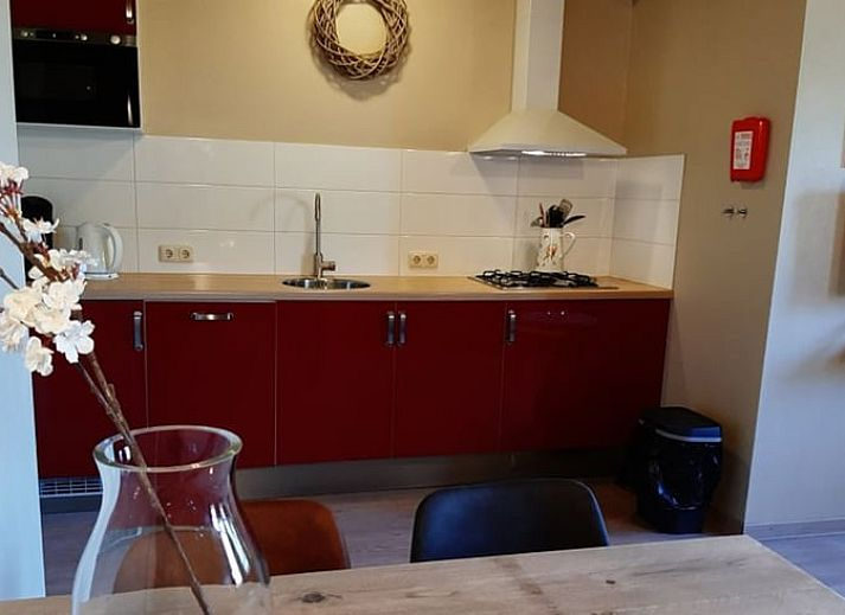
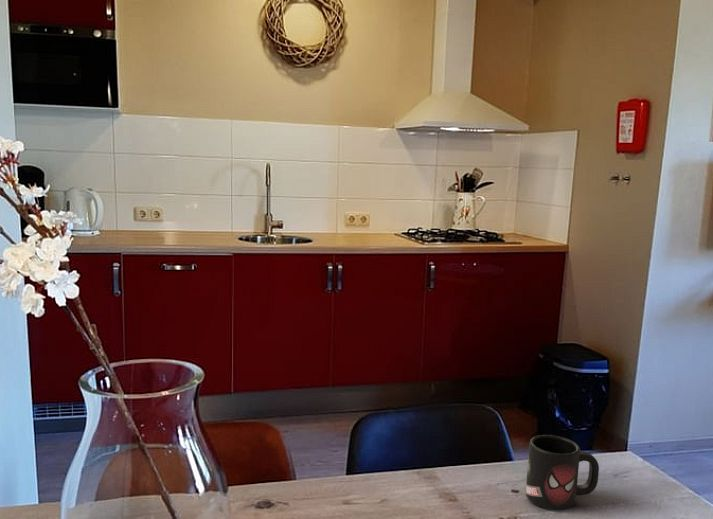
+ mug [525,434,600,511]
